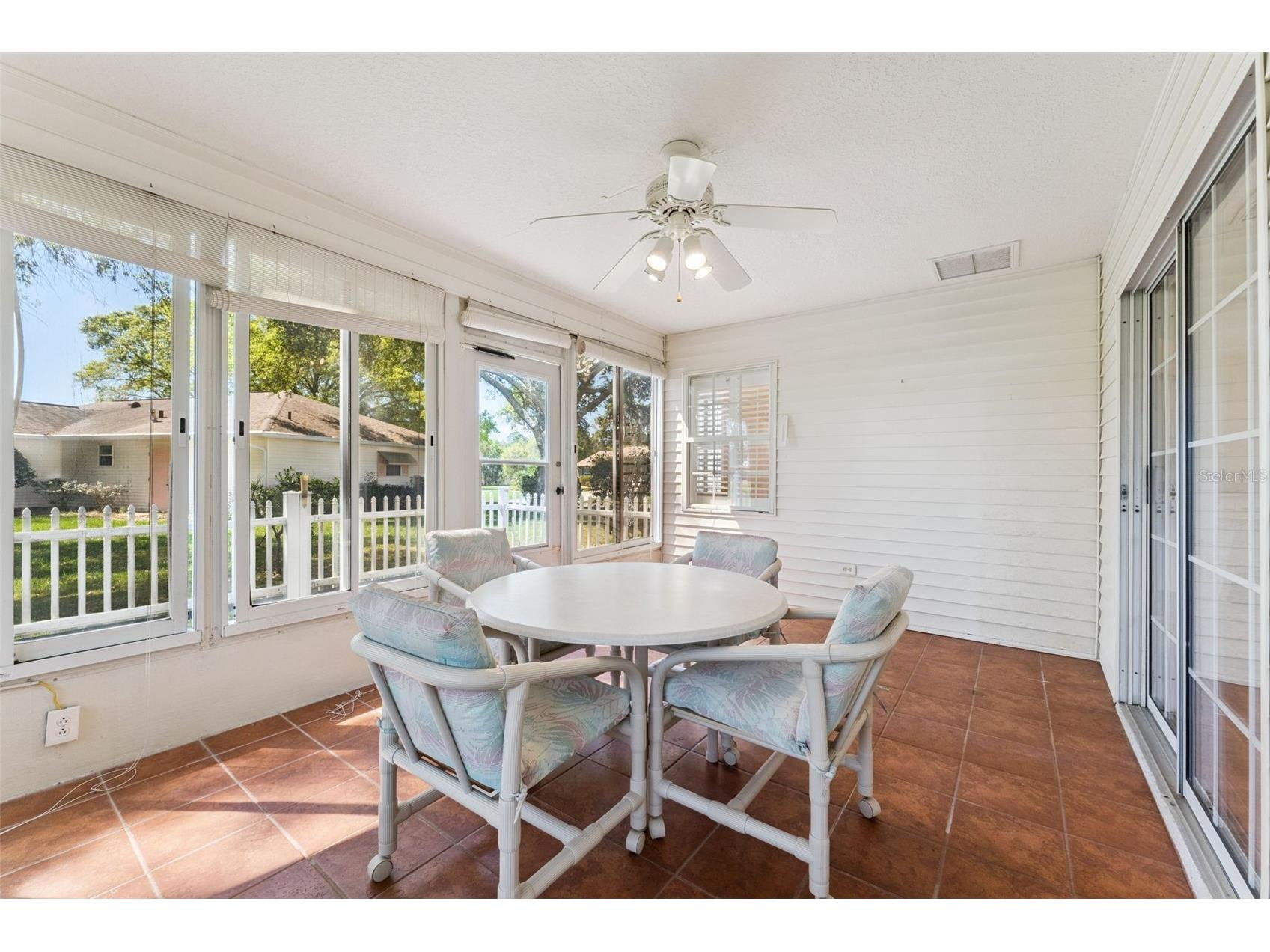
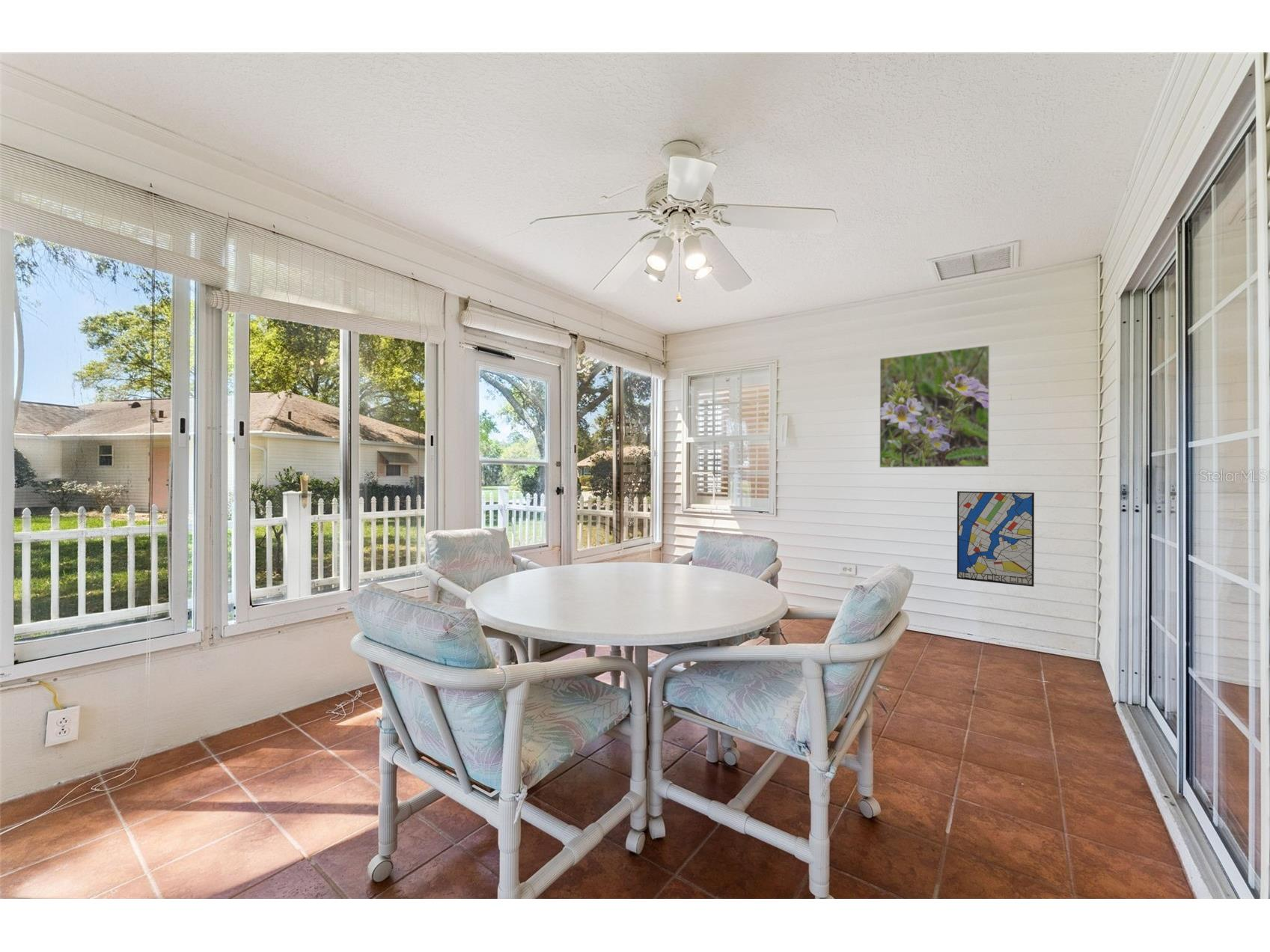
+ wall art [956,490,1035,588]
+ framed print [879,344,990,469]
